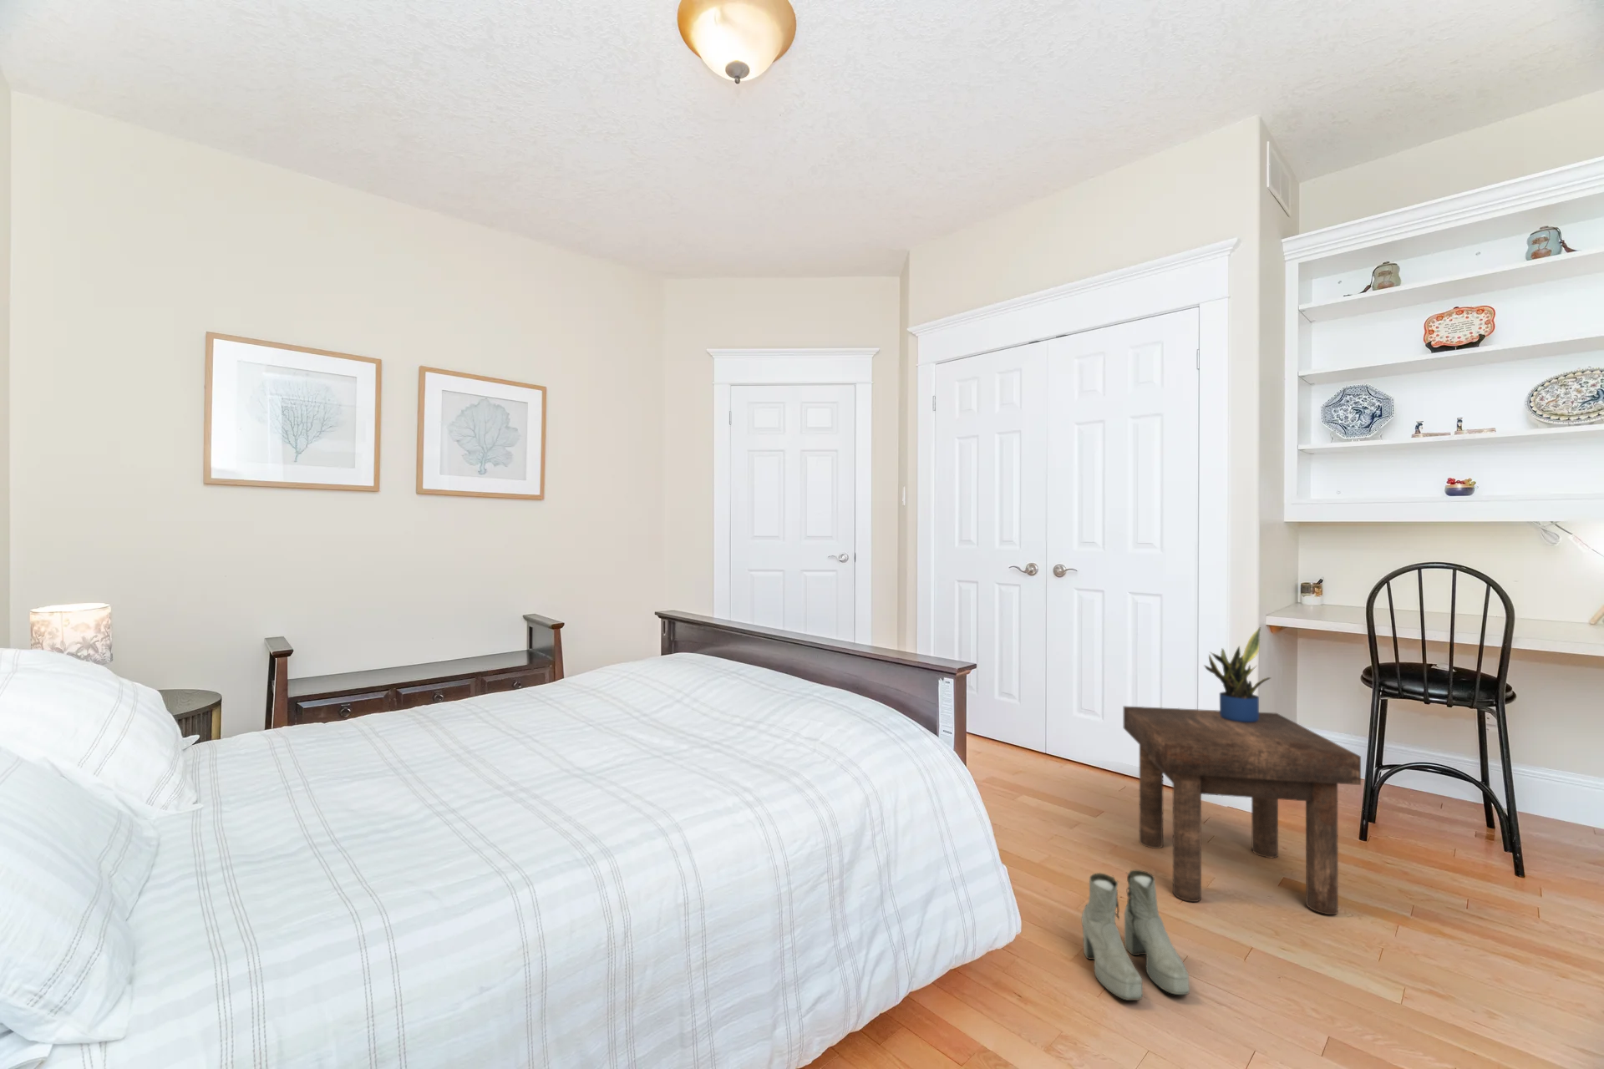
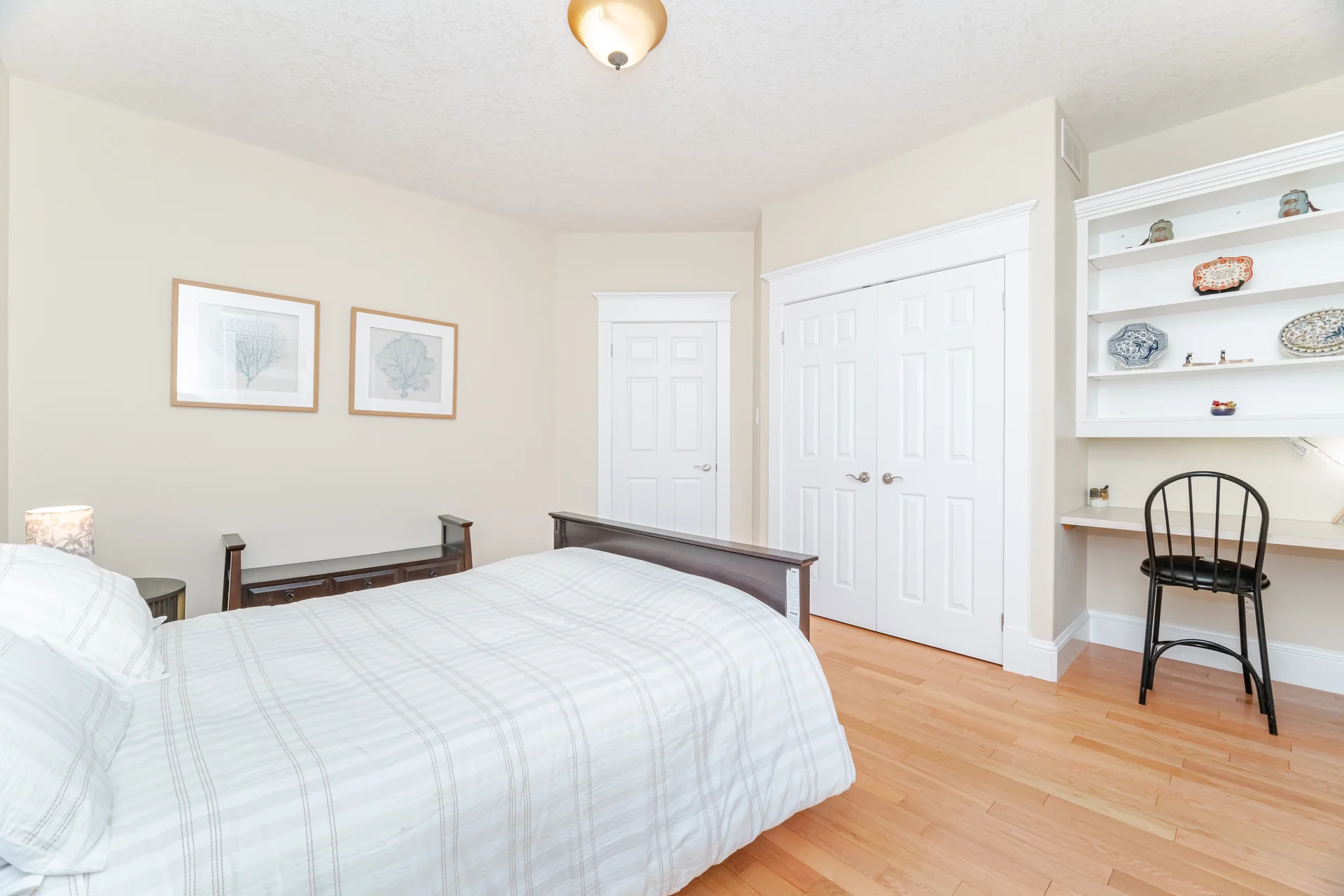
- boots [1081,869,1191,1001]
- potted plant [1203,628,1271,722]
- stool [1123,705,1362,915]
